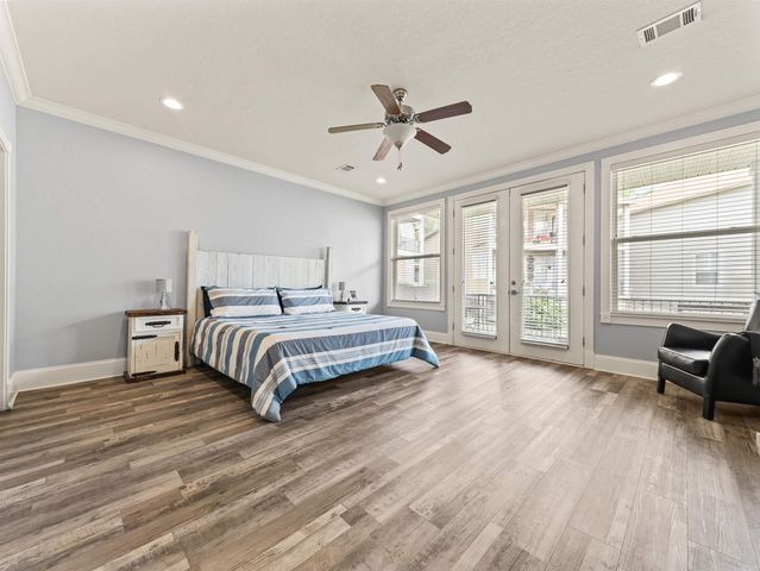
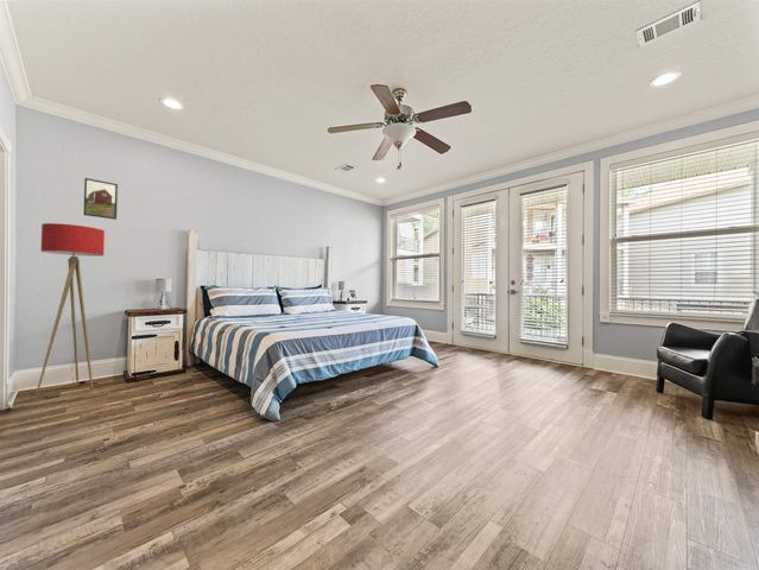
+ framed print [82,177,119,221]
+ floor lamp [36,222,106,395]
